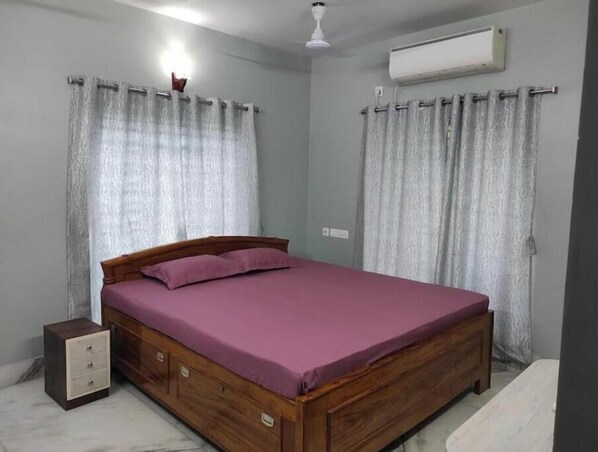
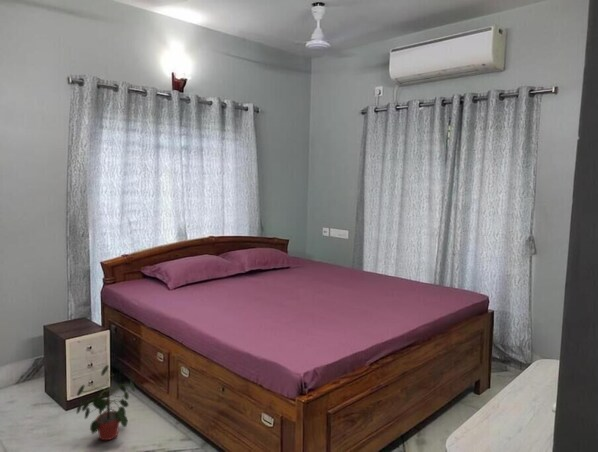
+ potted plant [75,364,136,441]
